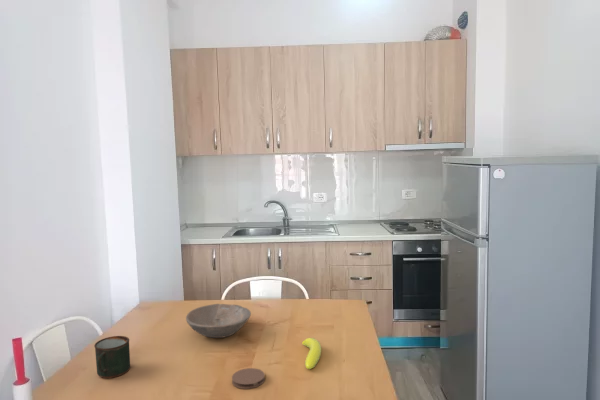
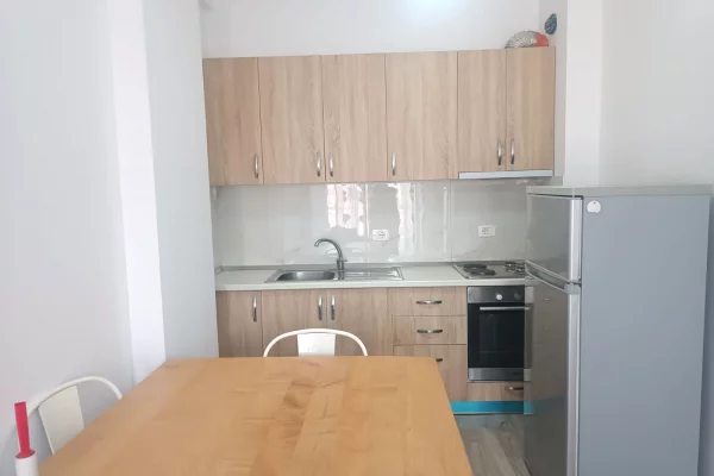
- banana [301,337,322,370]
- coaster [231,367,266,390]
- bowl [185,303,252,339]
- mug [93,335,131,379]
